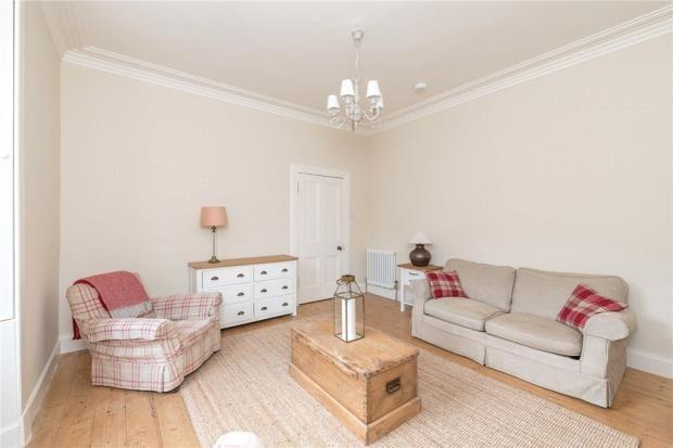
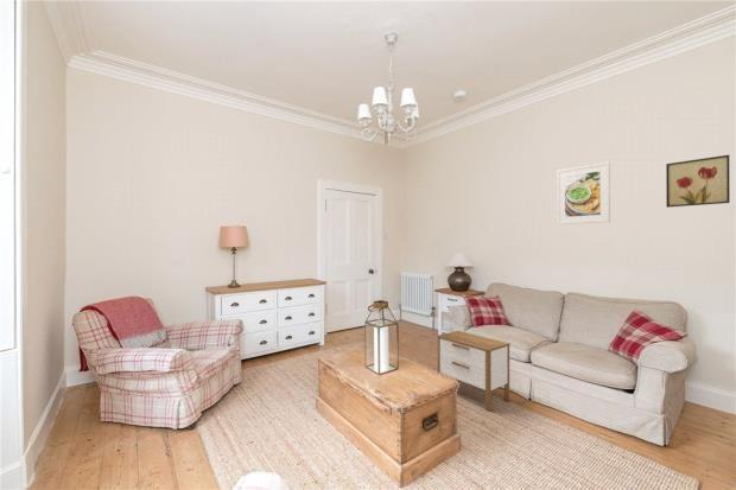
+ wall art [665,154,731,209]
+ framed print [556,160,611,225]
+ nightstand [436,330,512,412]
